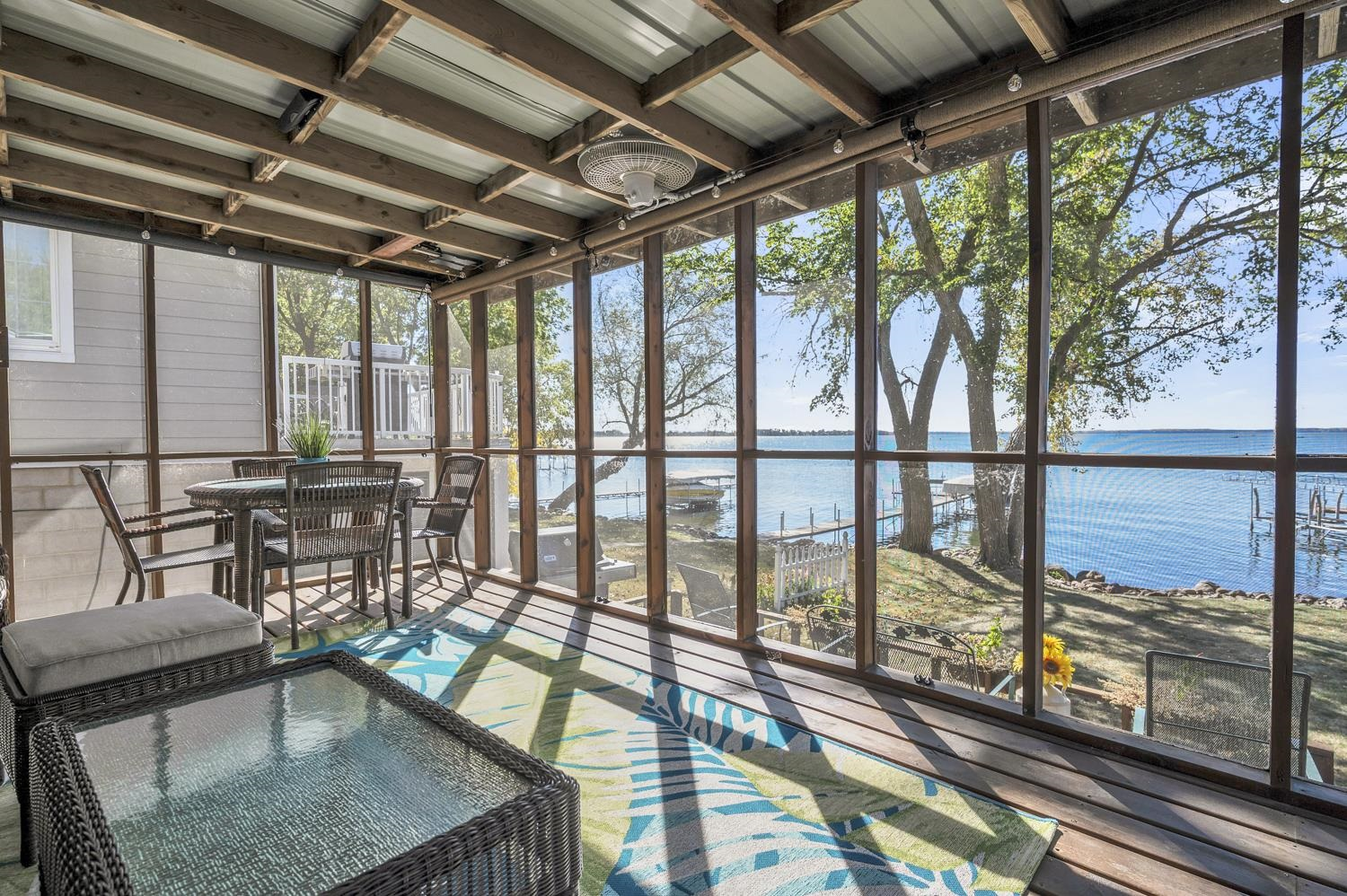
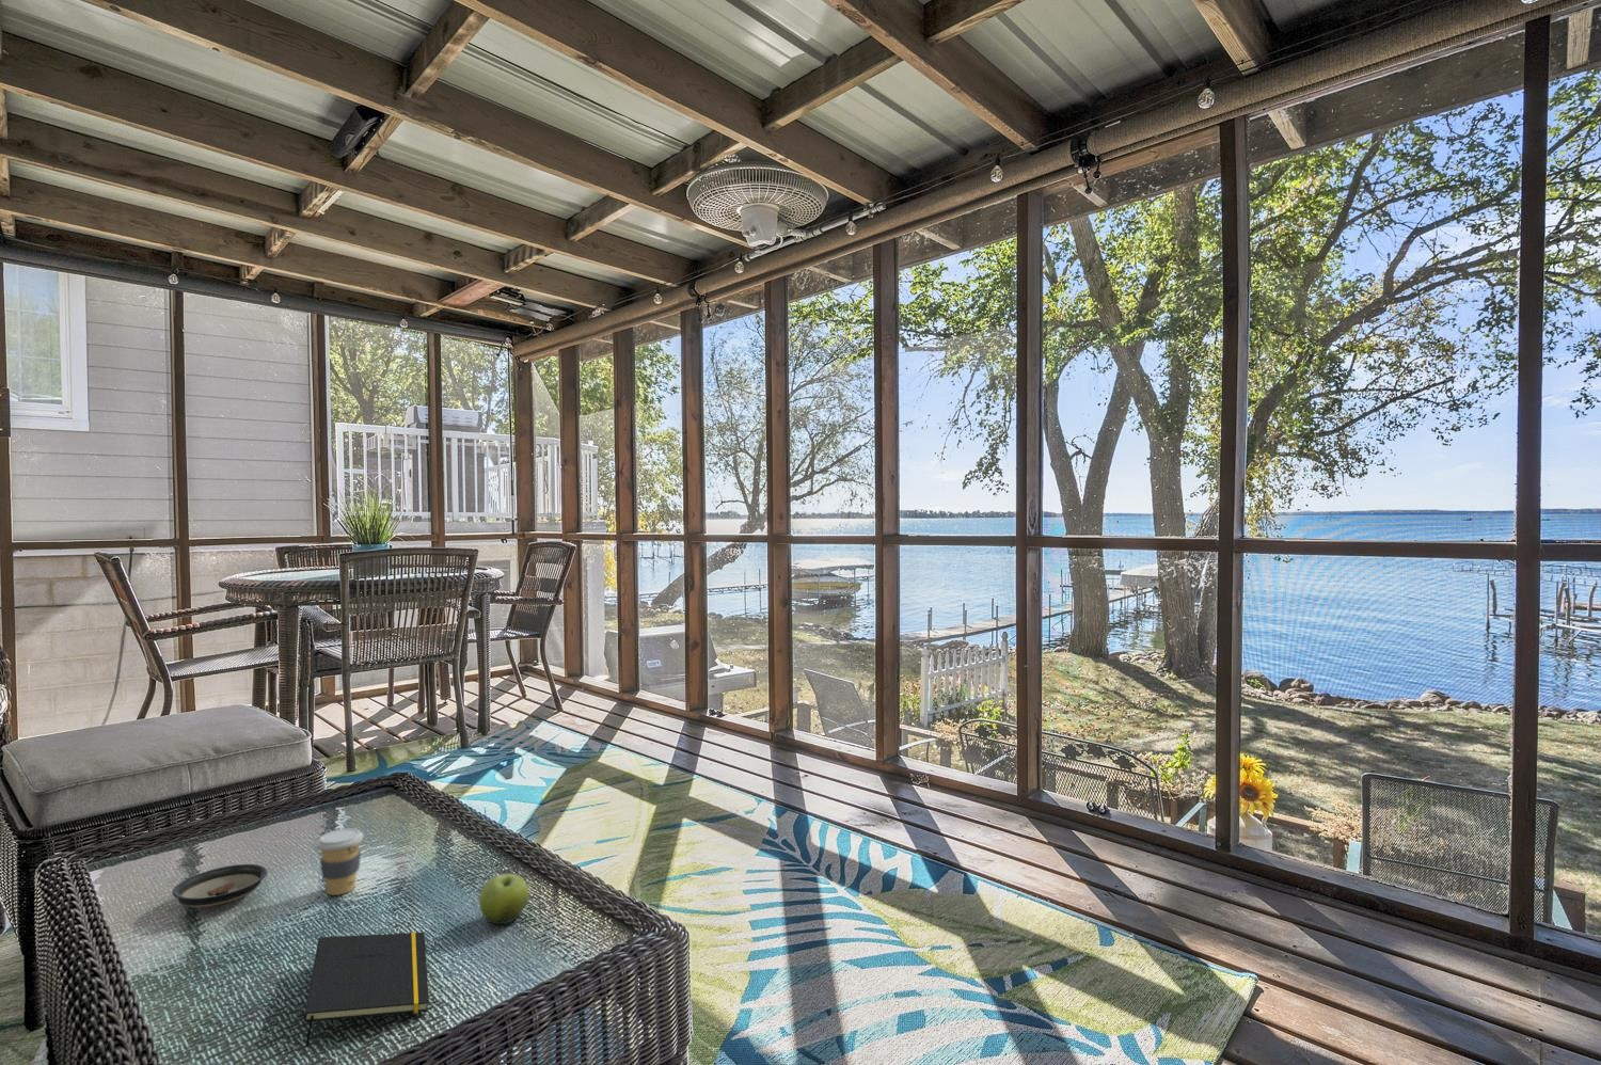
+ fruit [478,872,529,926]
+ notepad [303,932,430,1048]
+ saucer [171,863,267,909]
+ coffee cup [315,827,364,896]
